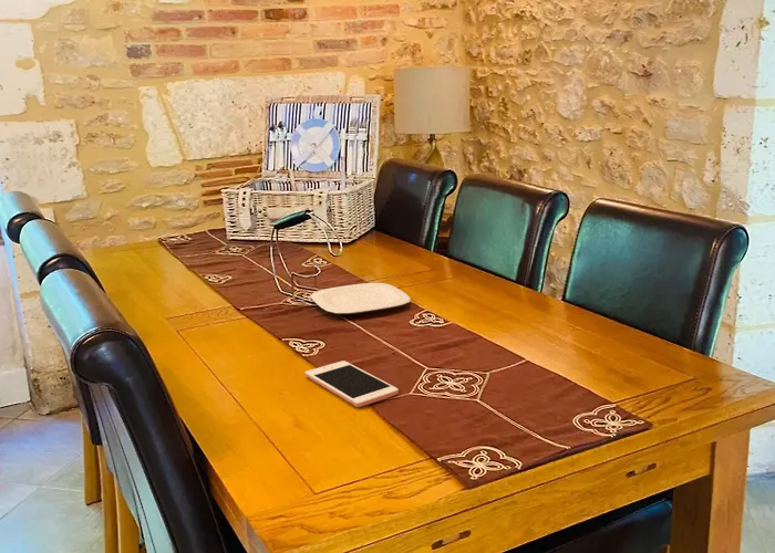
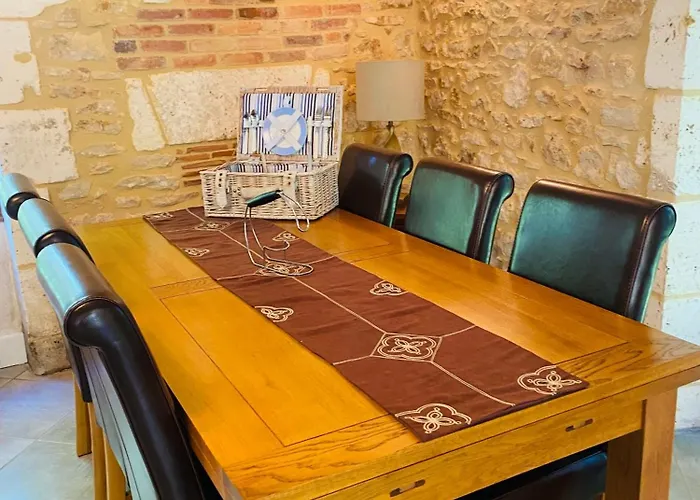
- plate [310,282,412,315]
- cell phone [304,359,400,408]
